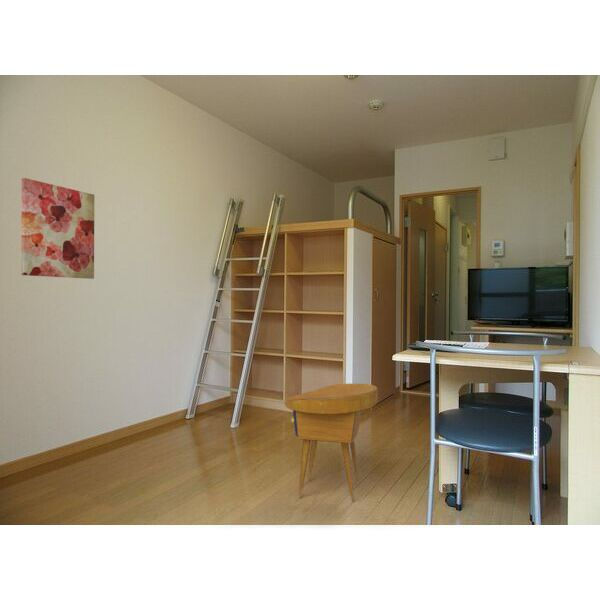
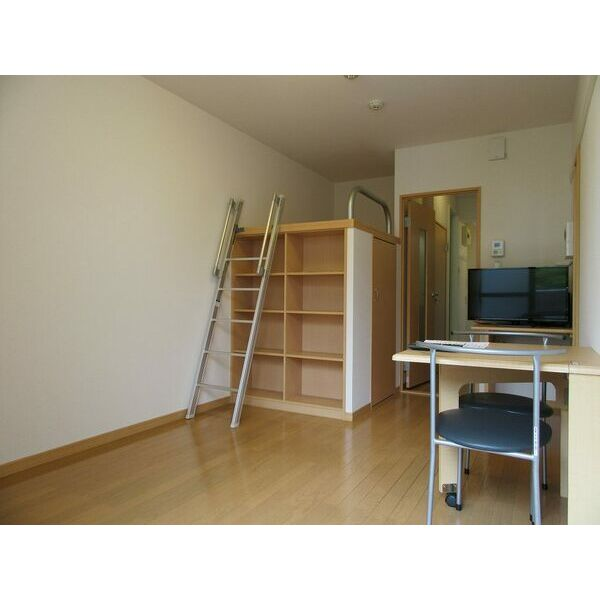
- side table [284,383,379,503]
- wall art [20,177,95,280]
